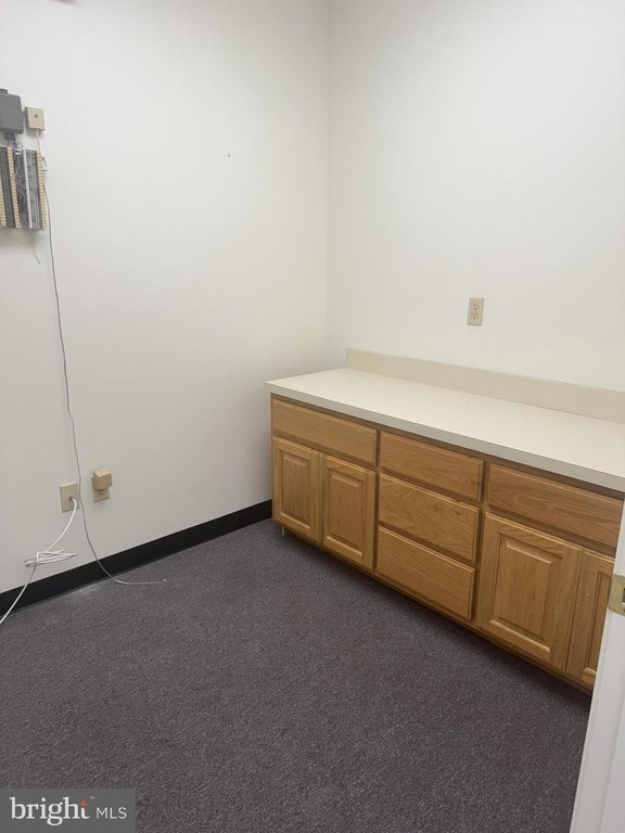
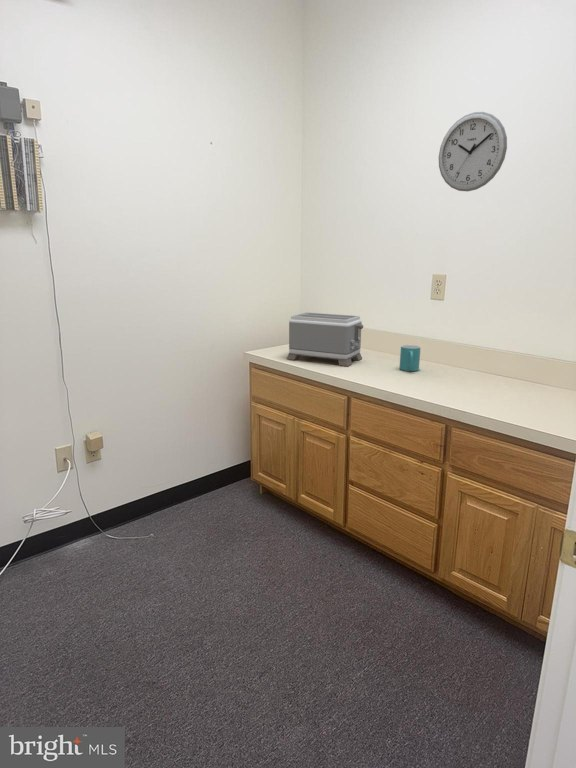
+ wall clock [438,111,508,192]
+ toaster [286,311,364,367]
+ mug [399,344,421,372]
